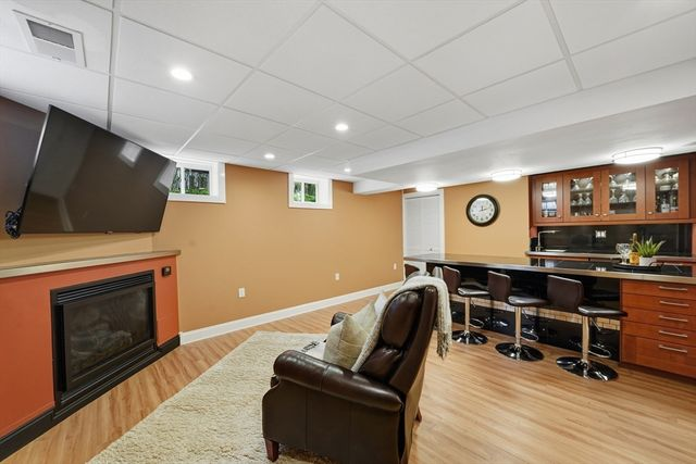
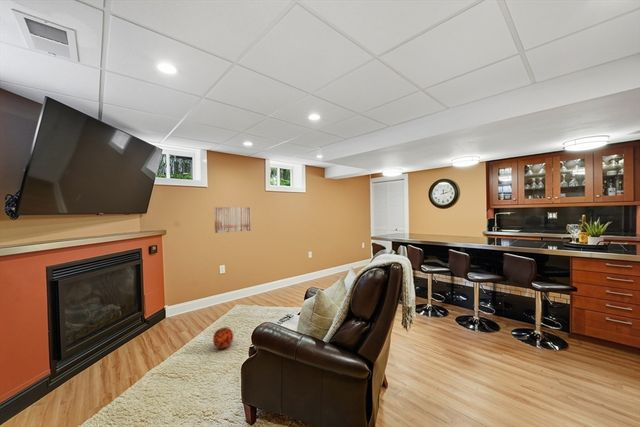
+ decorative ball [212,326,234,350]
+ wall art [214,206,252,234]
